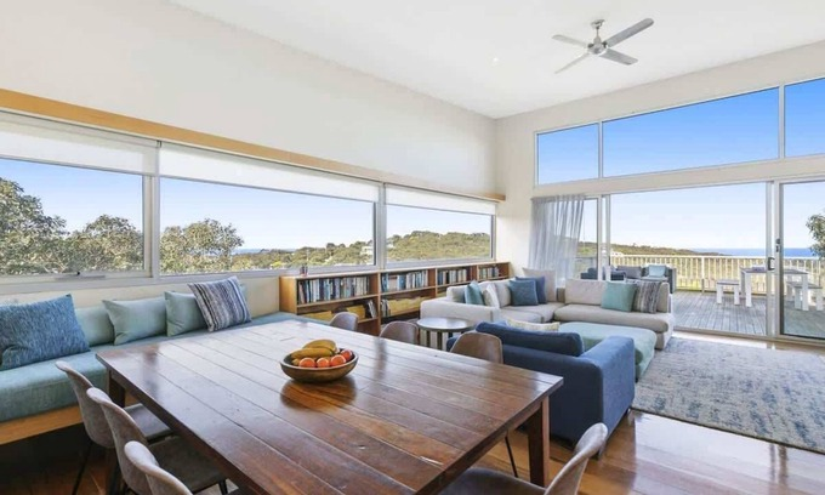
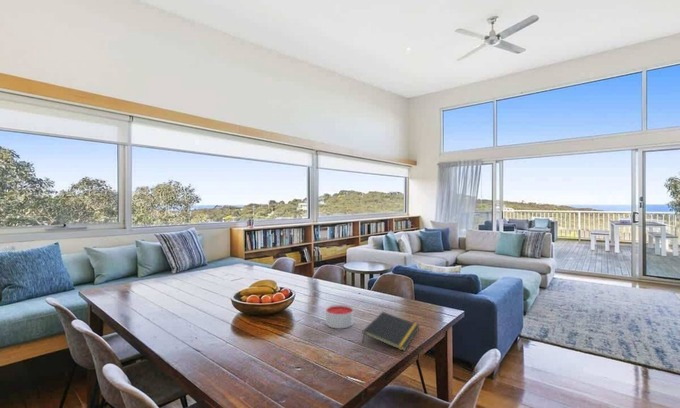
+ notepad [361,311,421,352]
+ candle [325,304,354,329]
